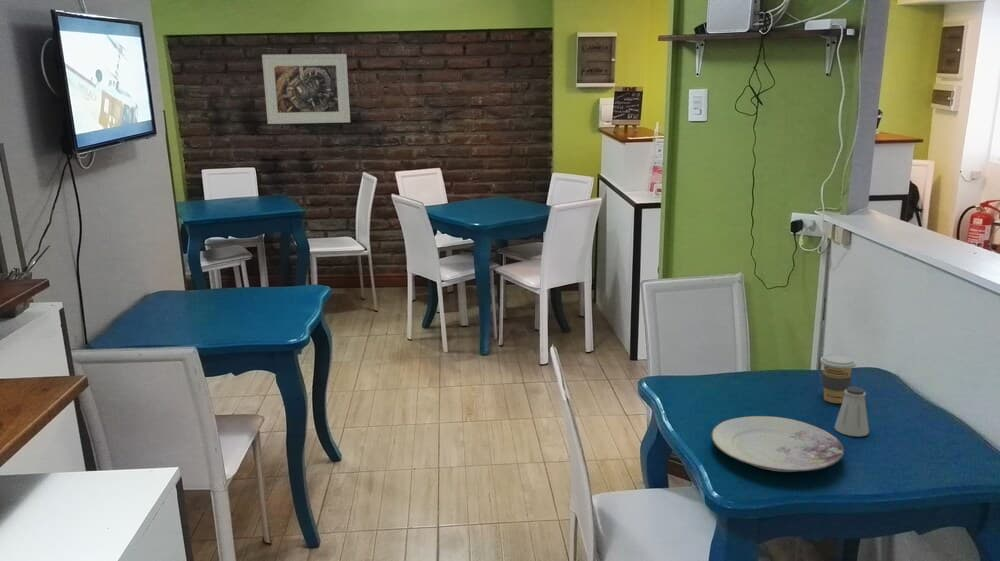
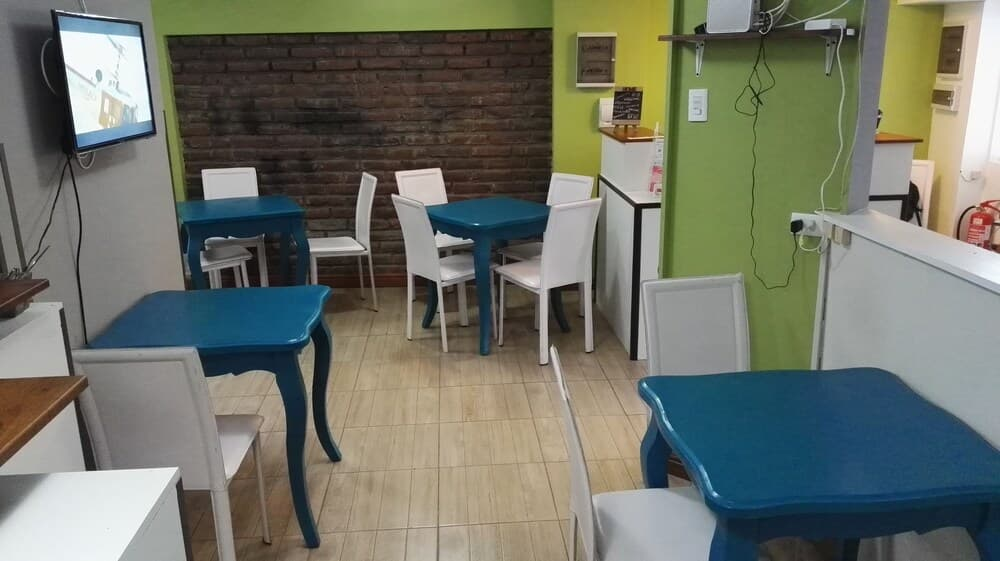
- saltshaker [833,386,870,438]
- coffee cup [819,353,857,404]
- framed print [261,53,351,125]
- plate [710,415,845,473]
